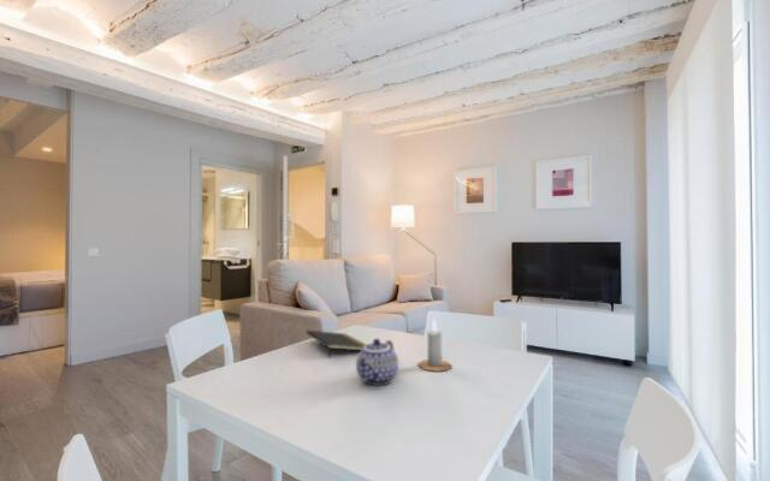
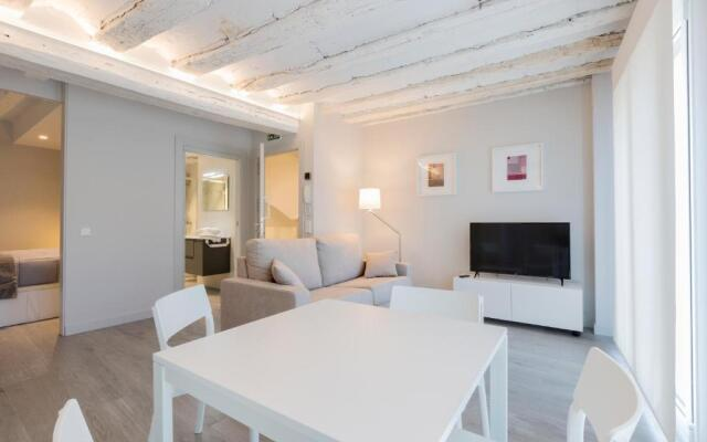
- candle [417,317,452,373]
- notepad [306,329,367,360]
- teapot [355,338,399,387]
